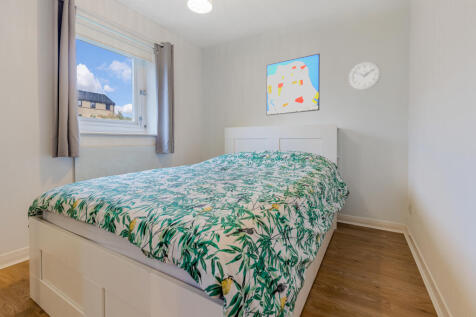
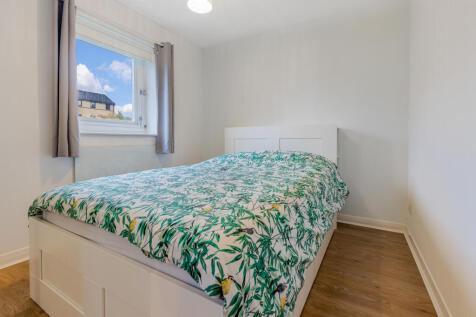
- wall clock [348,61,382,91]
- wall art [266,52,321,116]
